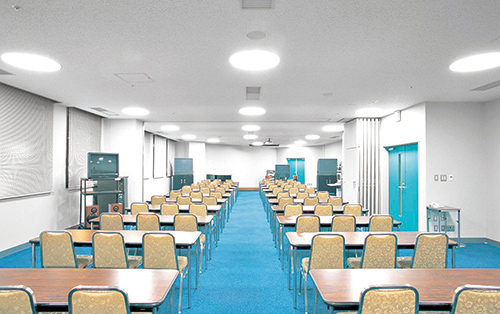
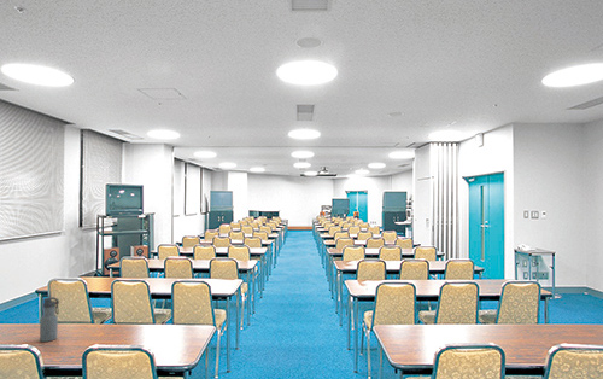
+ water bottle [39,296,60,343]
